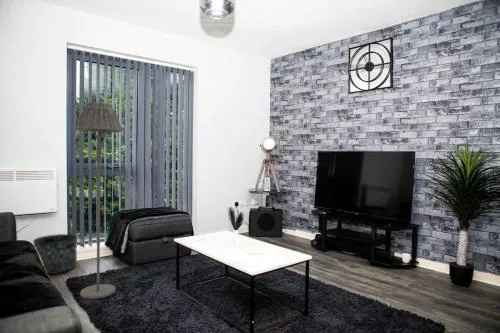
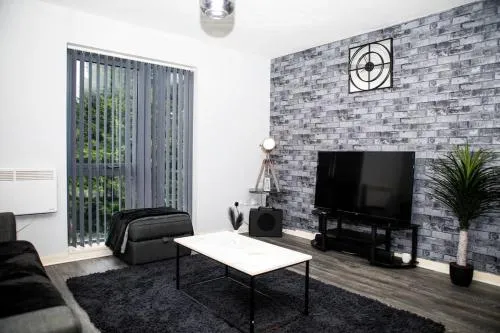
- floor lamp [74,101,123,300]
- basket [32,233,78,275]
